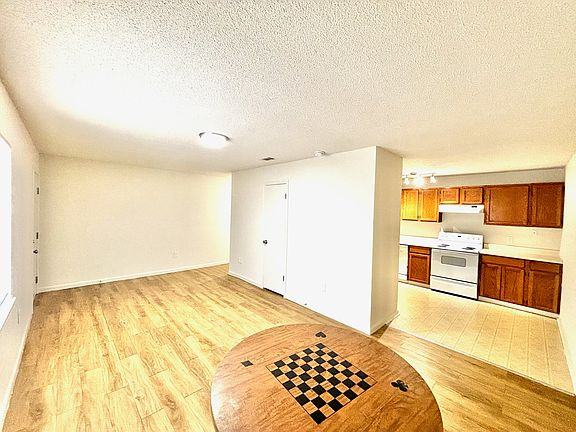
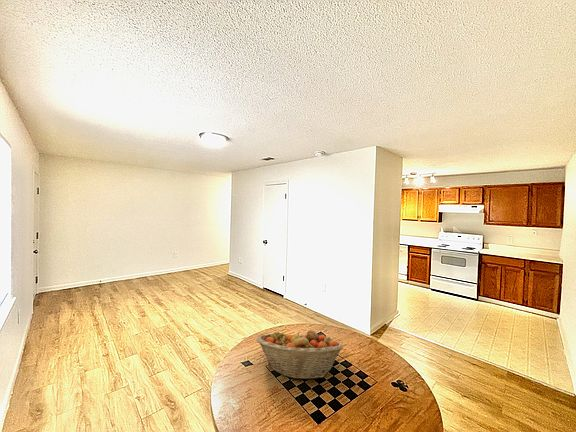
+ fruit basket [256,329,344,381]
